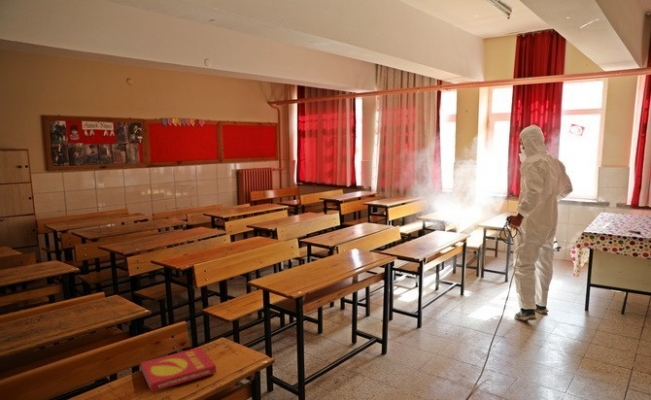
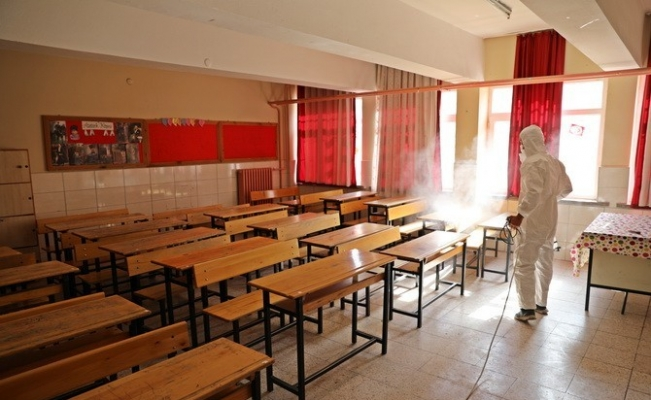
- book [140,346,217,393]
